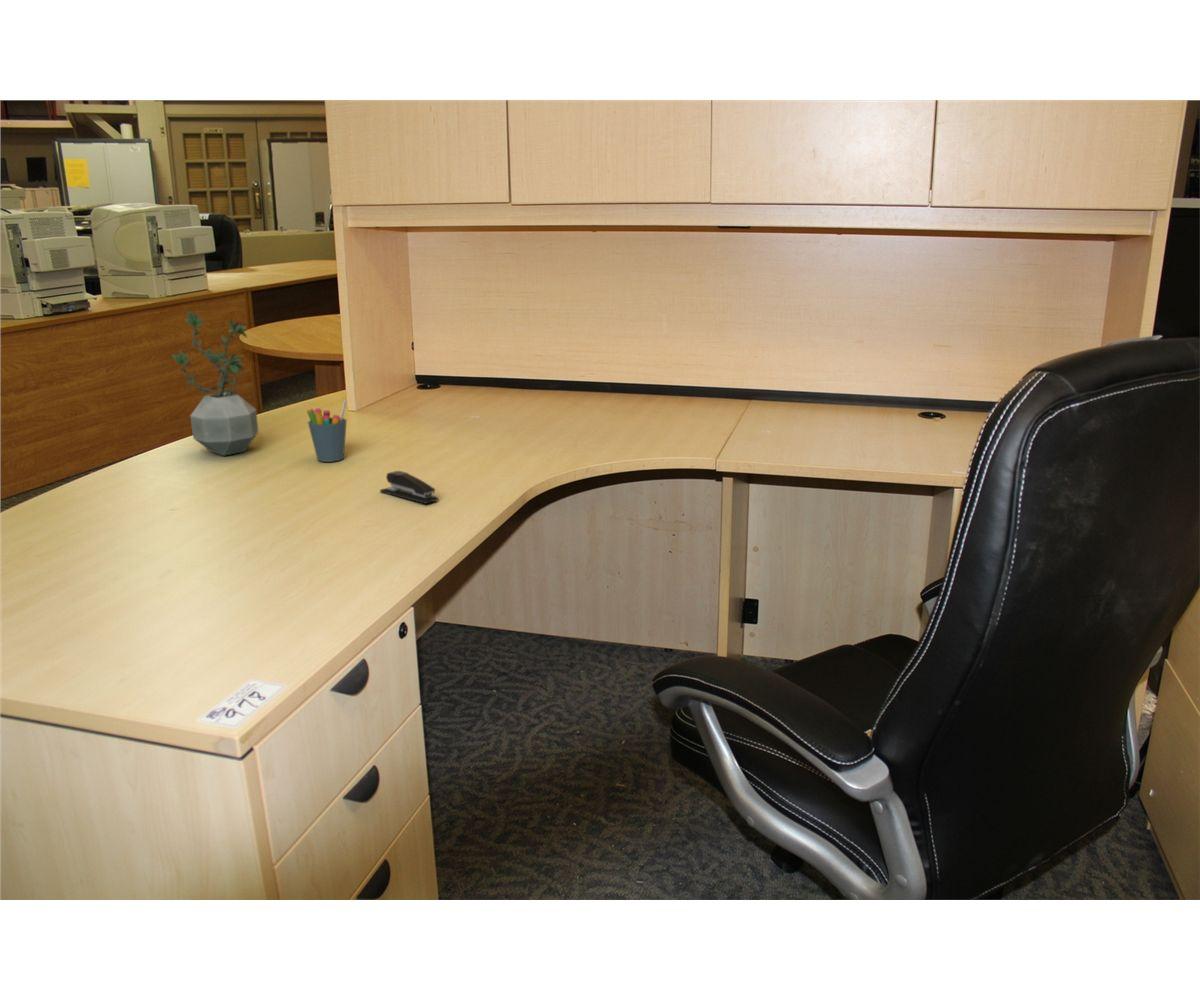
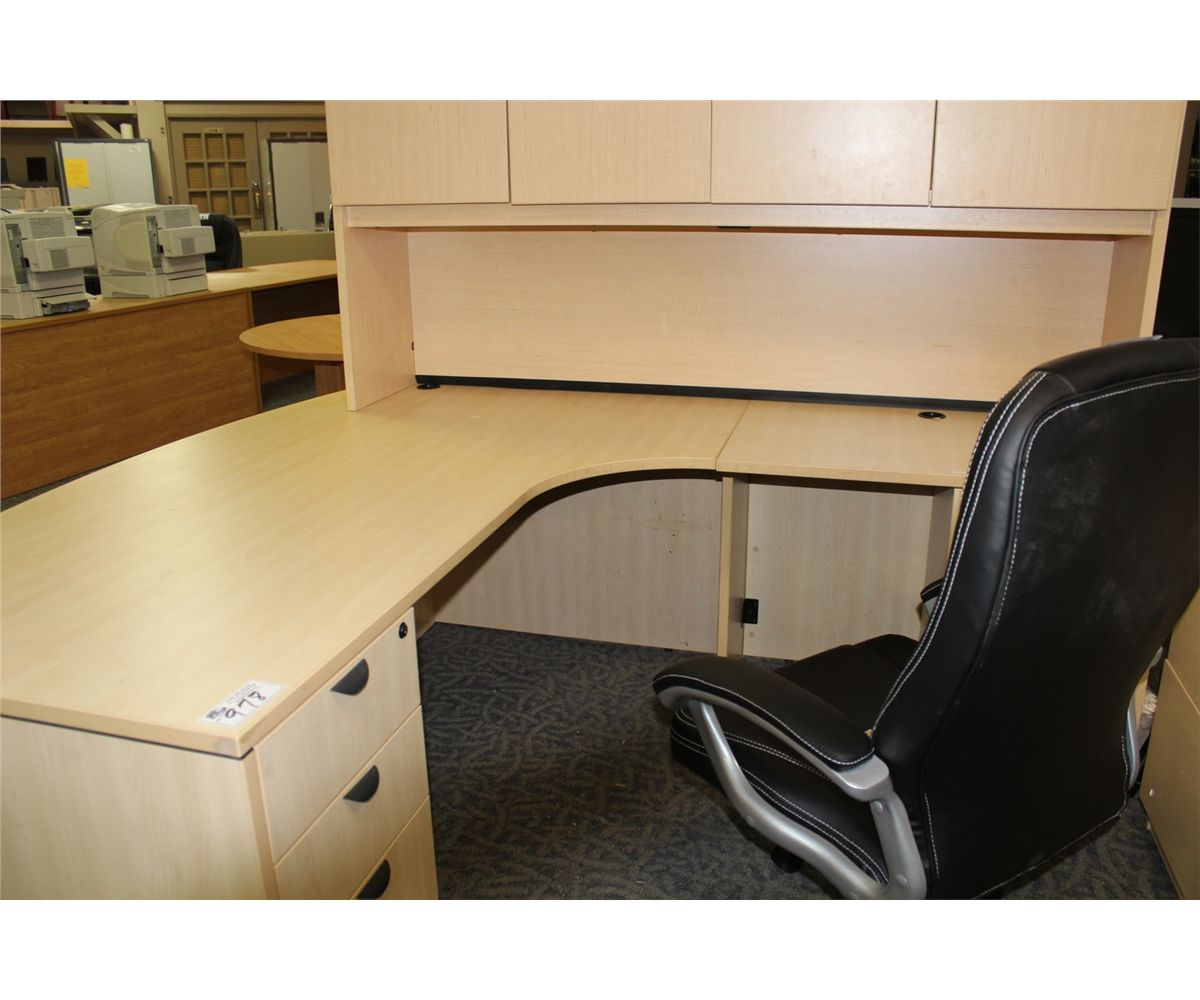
- pen holder [306,399,348,463]
- stapler [379,470,439,505]
- potted plant [170,310,260,457]
